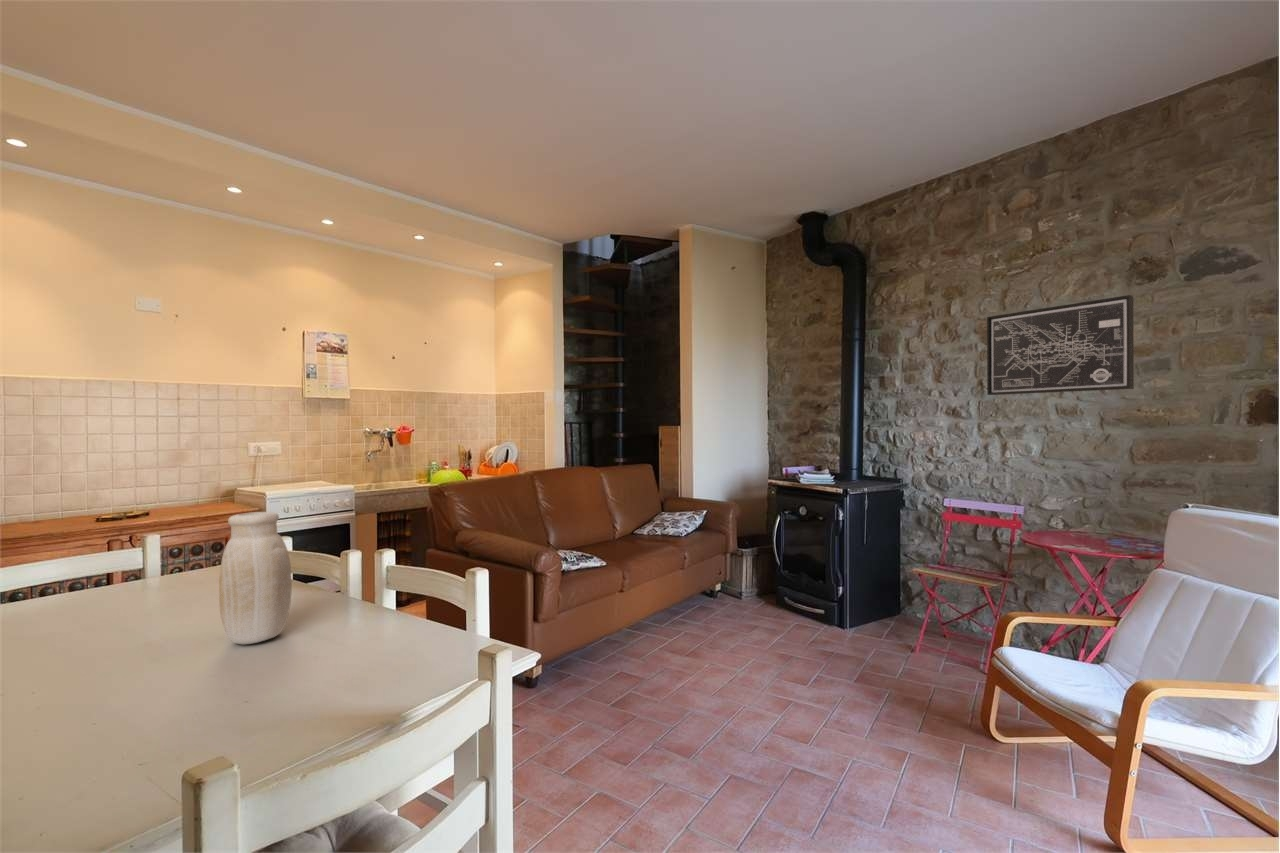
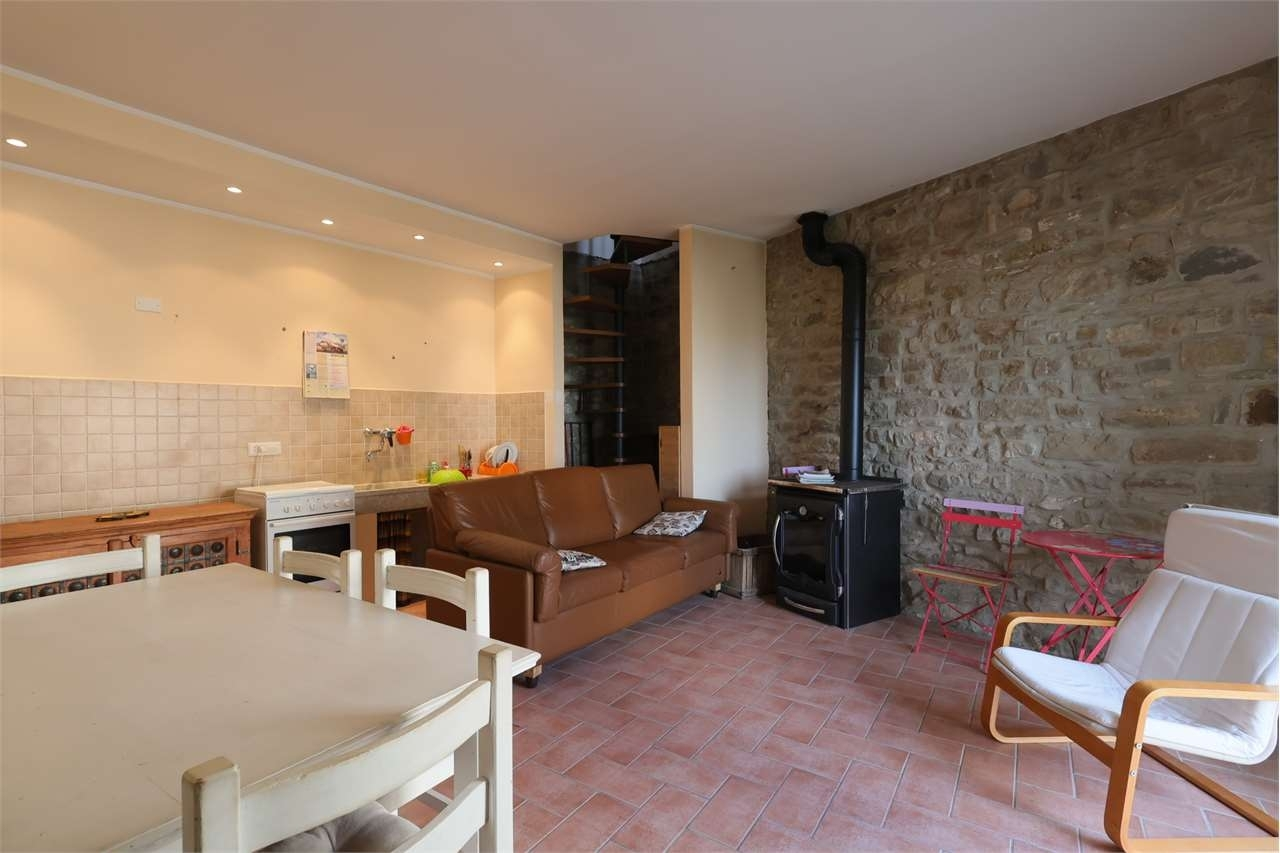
- wall art [986,294,1135,396]
- vase [218,511,293,645]
